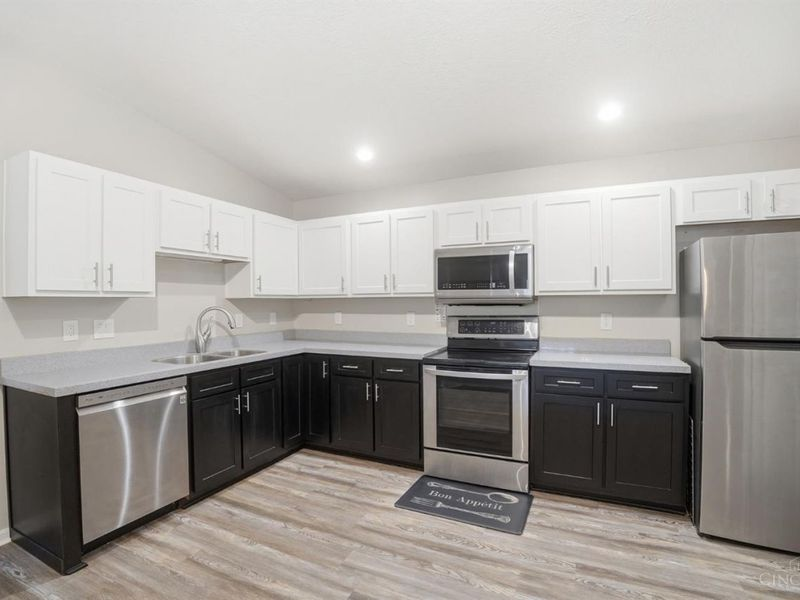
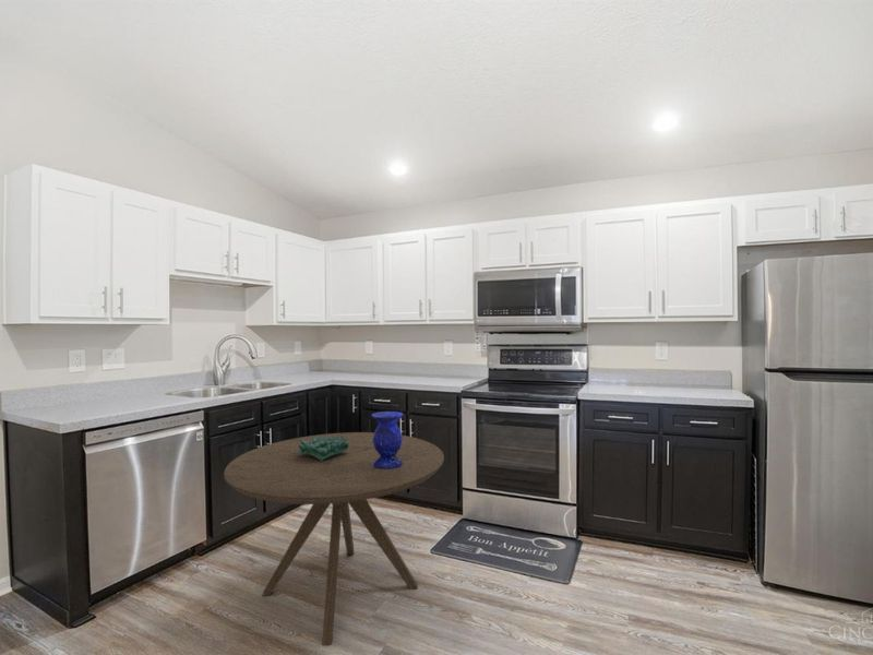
+ decorative bowl [297,434,349,461]
+ dining table [223,431,445,646]
+ vase [371,410,405,469]
